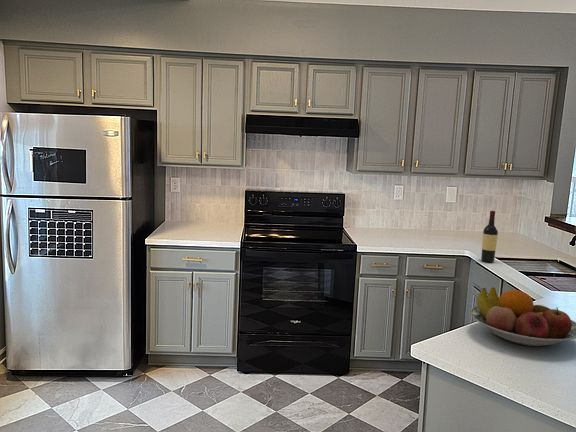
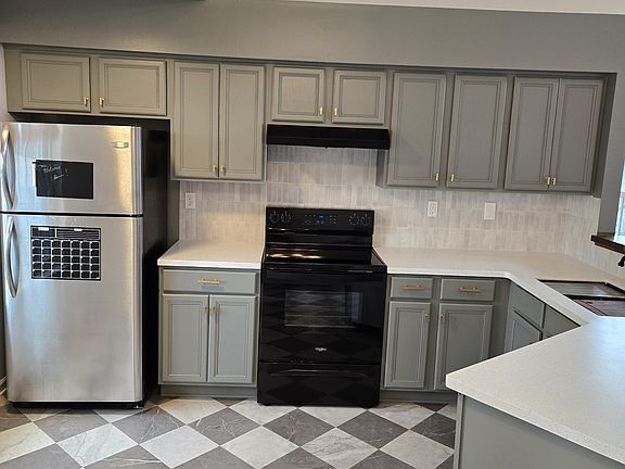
- fruit bowl [470,286,576,347]
- wine bottle [480,210,499,263]
